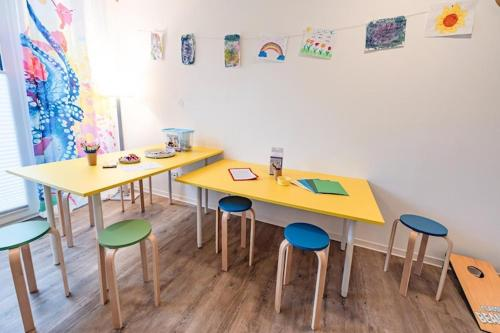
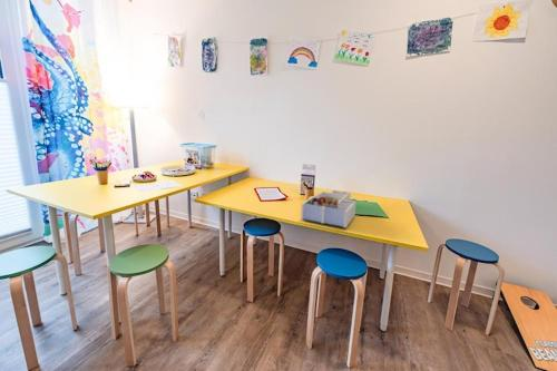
+ desk organizer [300,189,356,228]
